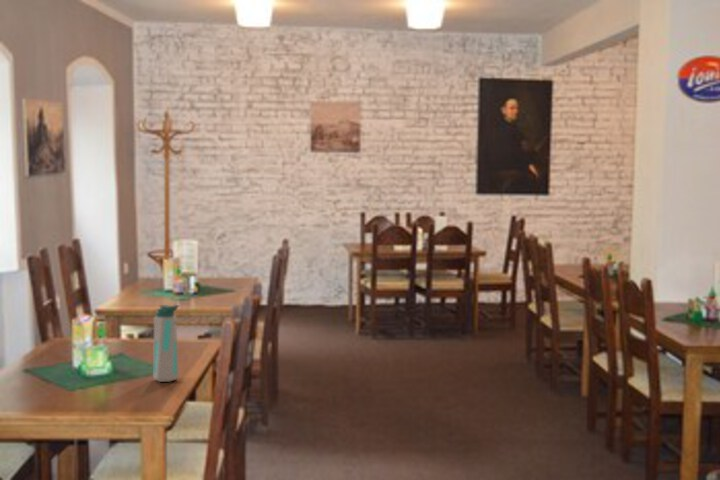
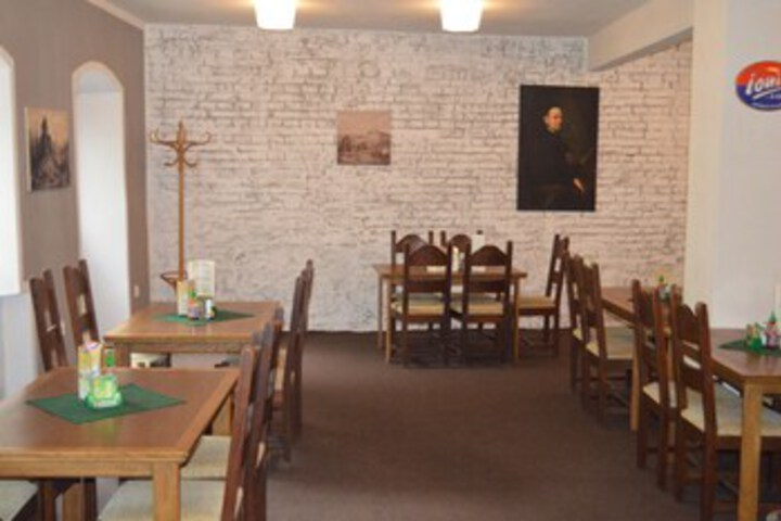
- water bottle [152,304,180,383]
